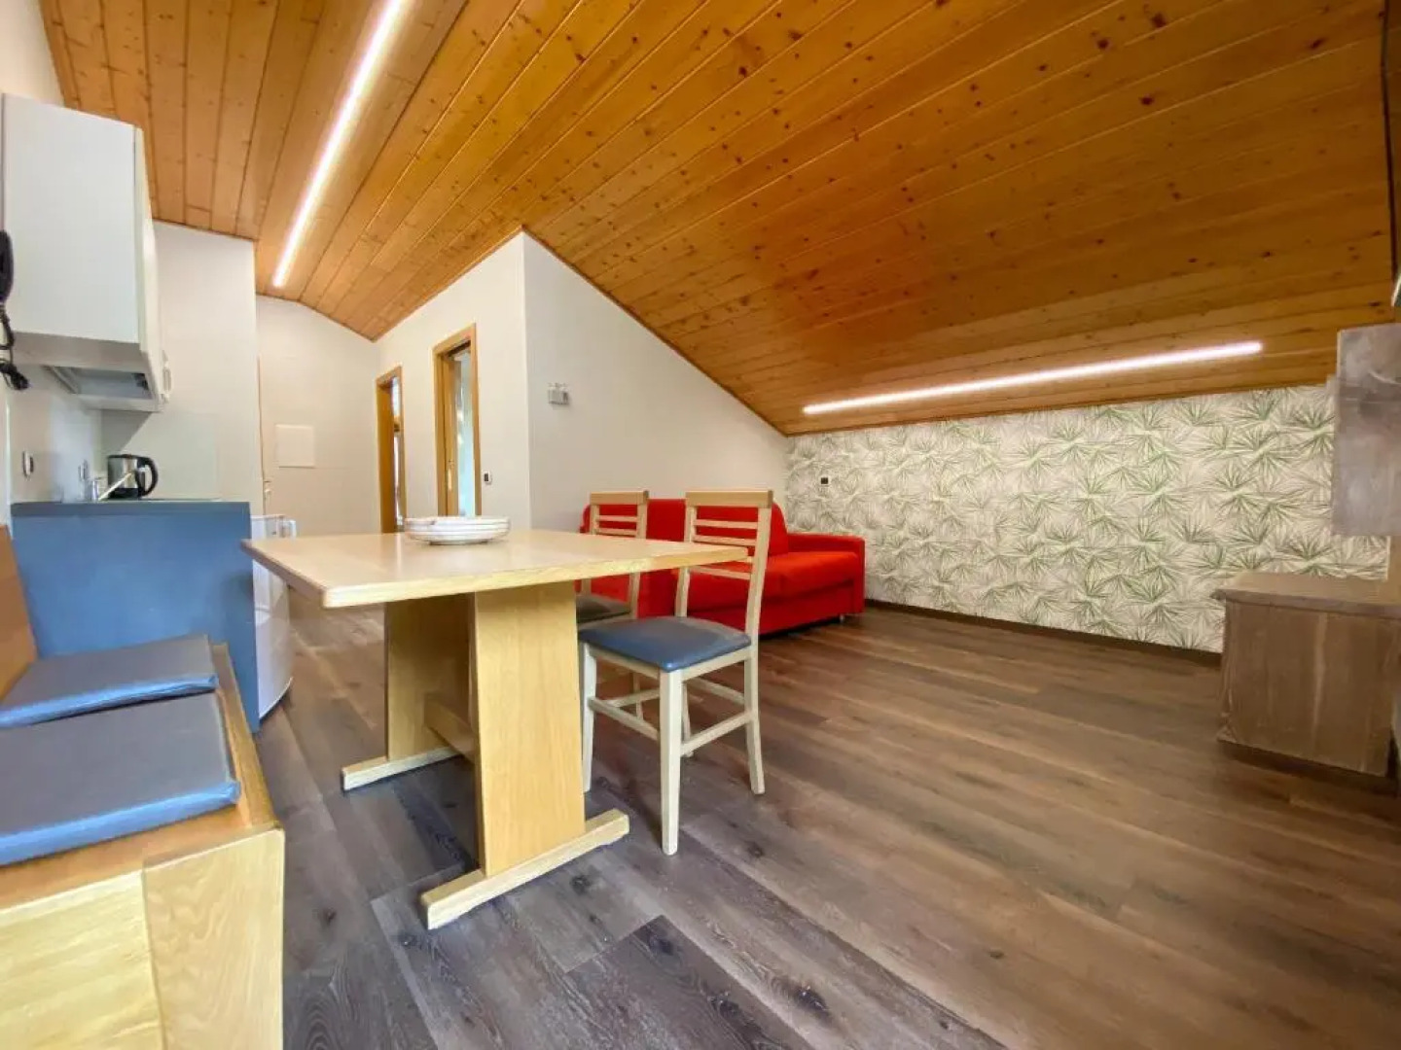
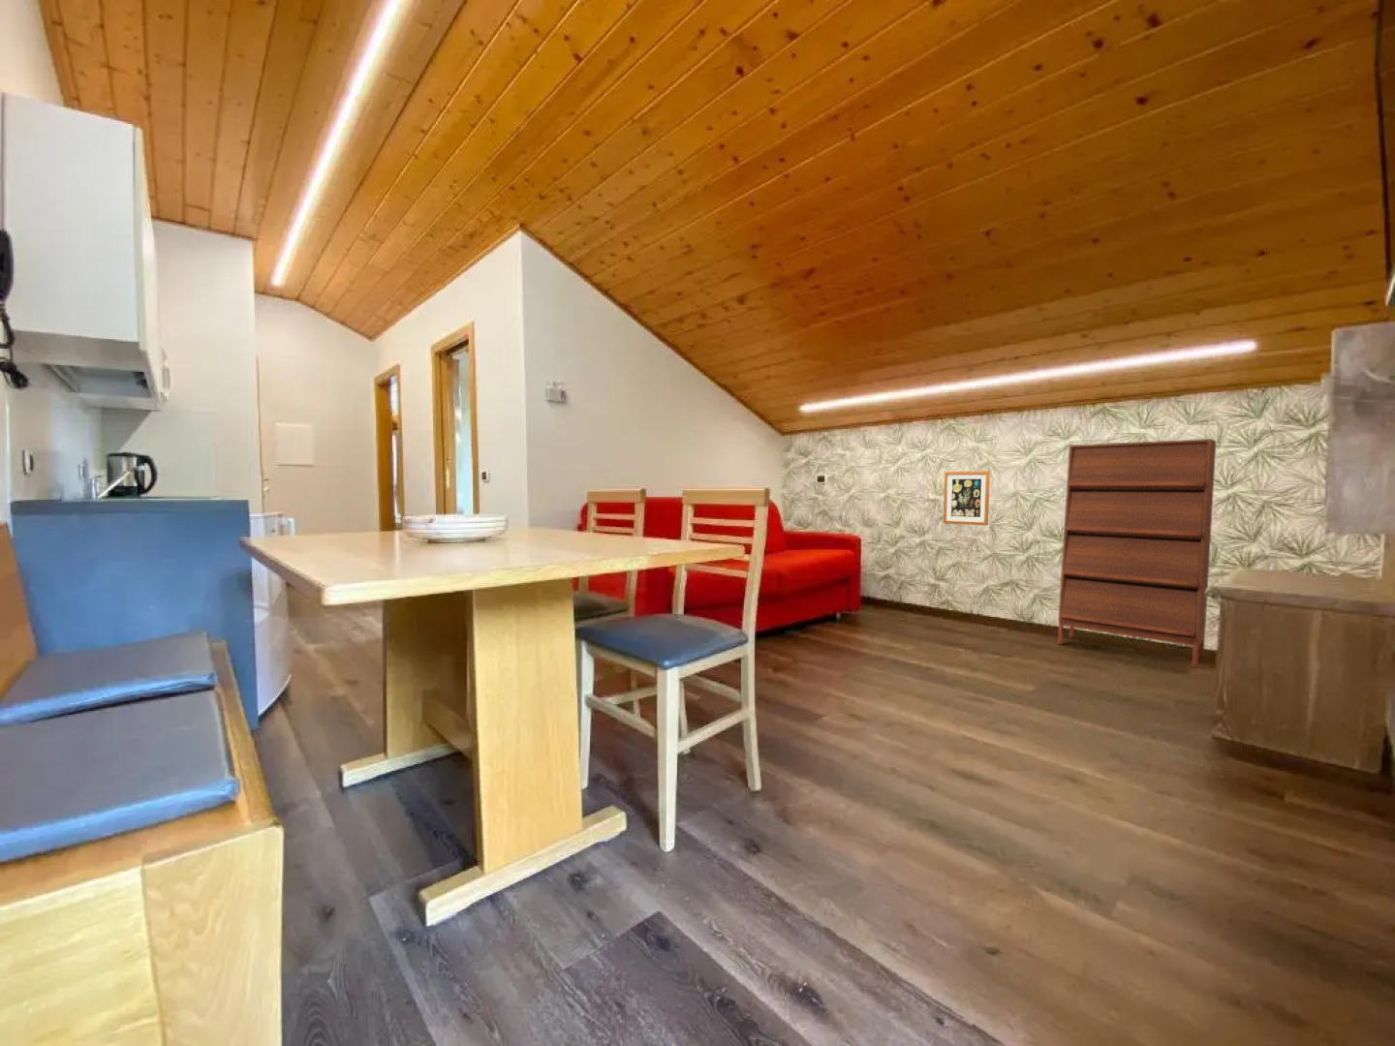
+ wall art [942,470,991,526]
+ shoe cabinet [1057,437,1217,668]
